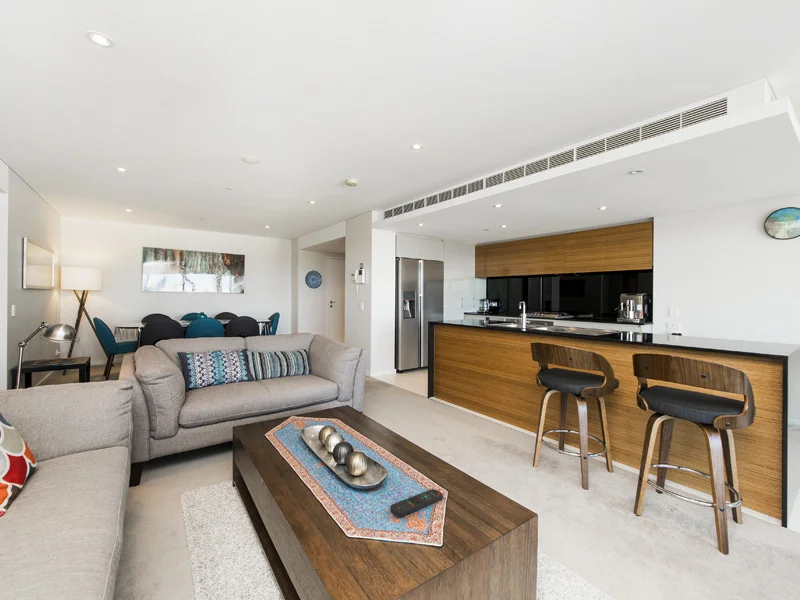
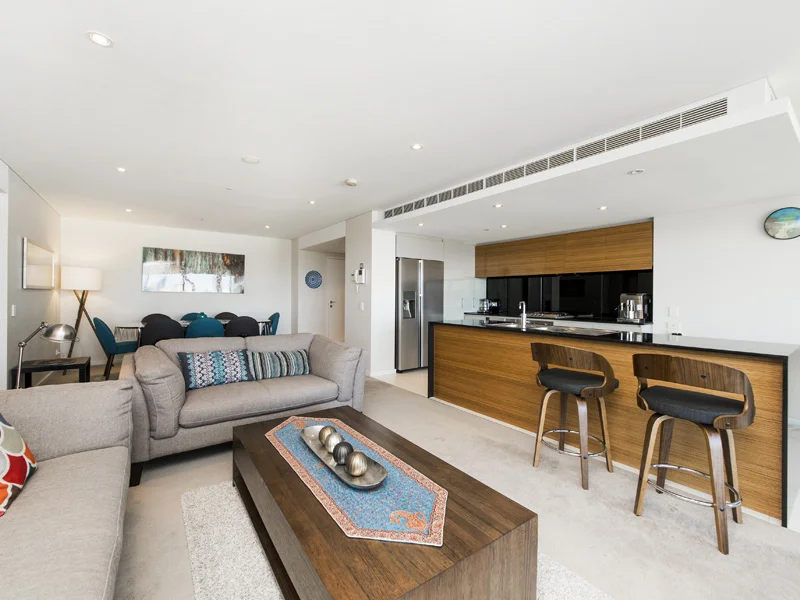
- remote control [390,488,444,518]
